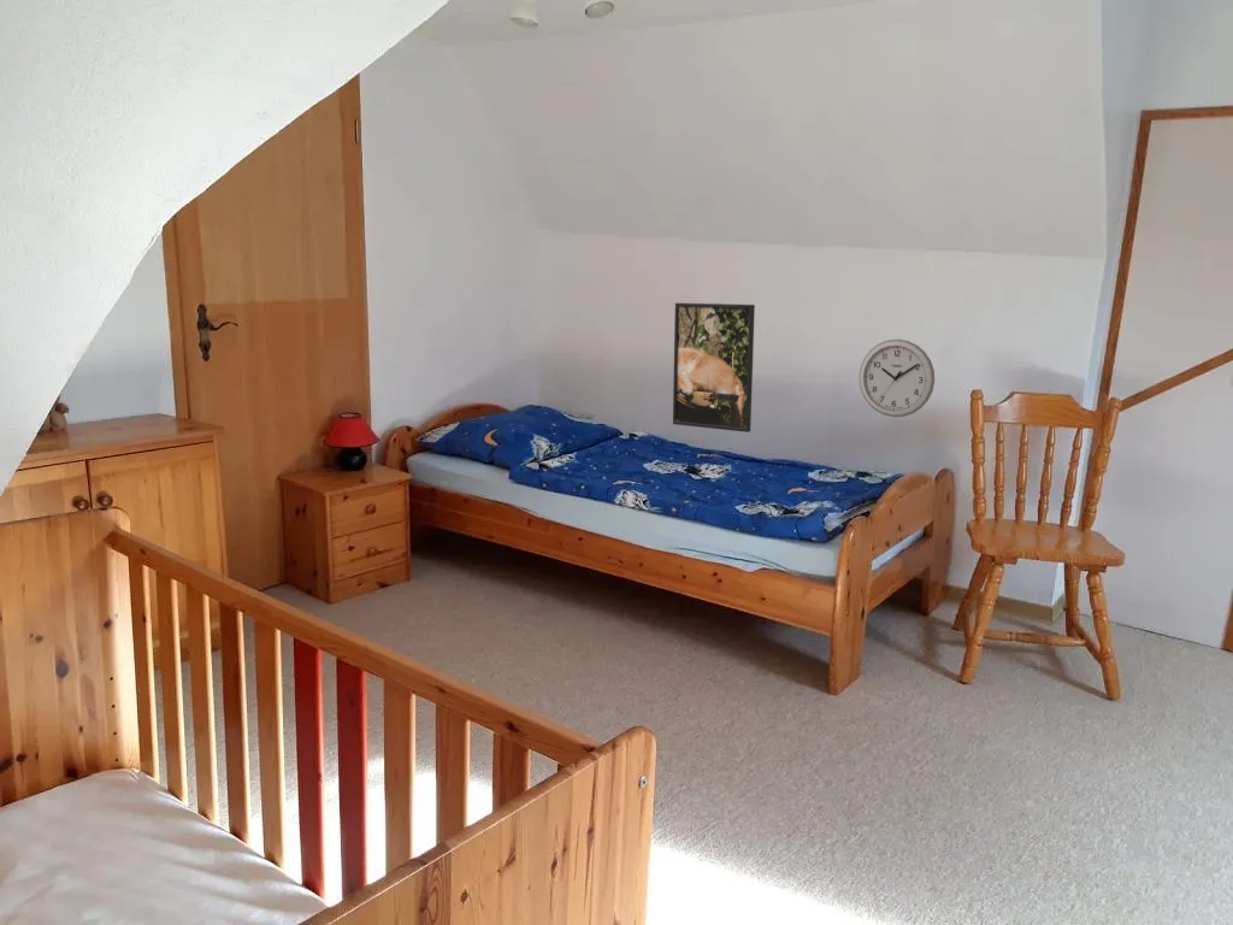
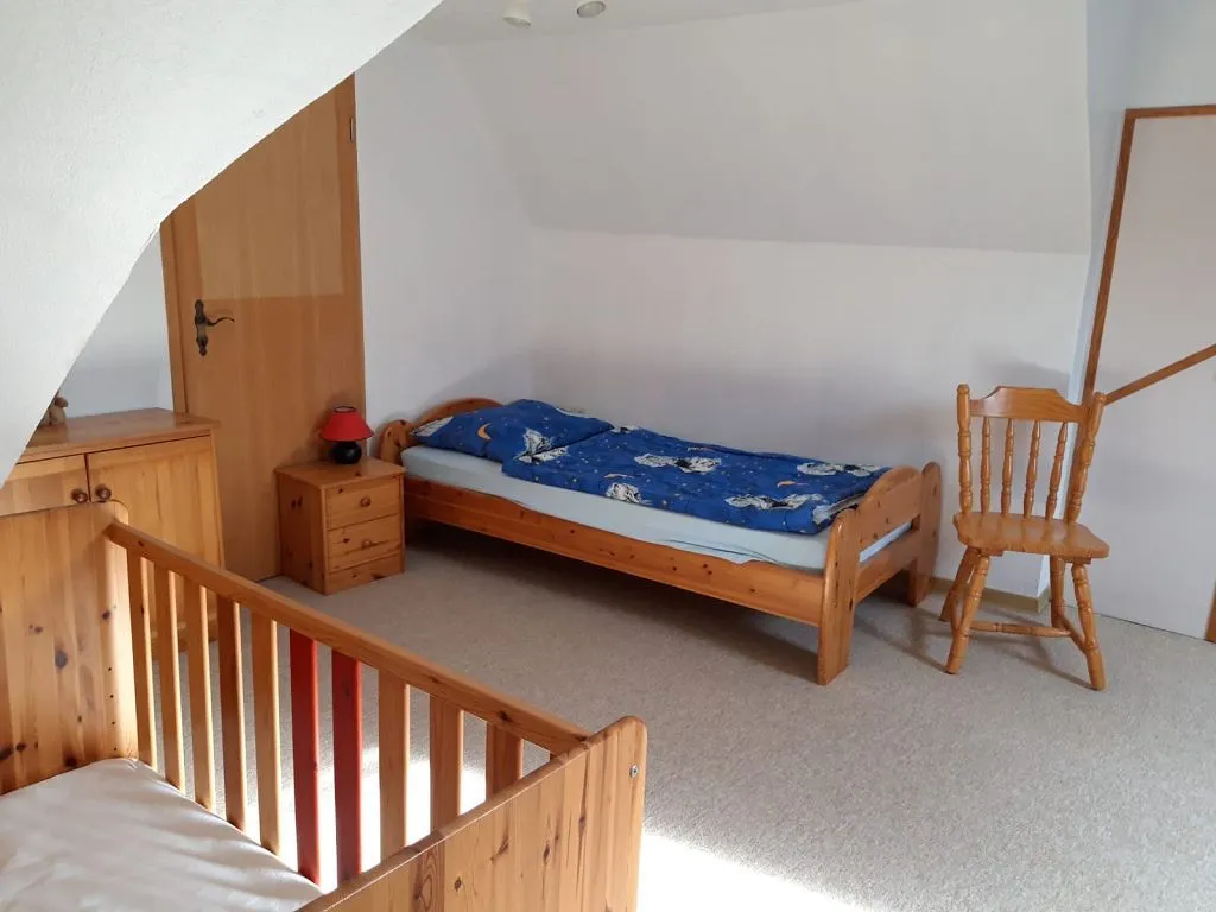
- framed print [672,302,756,434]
- wall clock [857,338,936,418]
